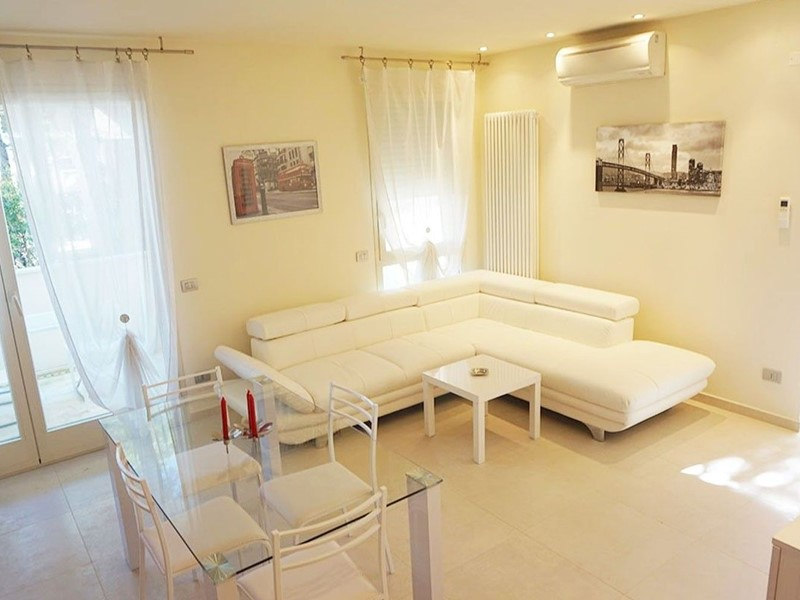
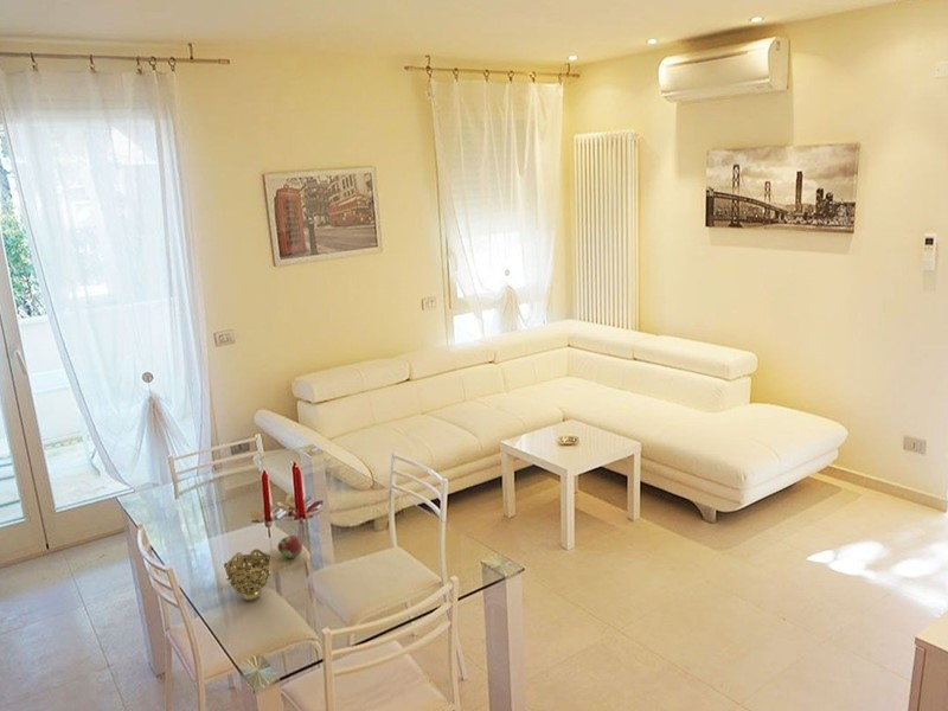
+ fruit [276,534,303,559]
+ decorative bowl [223,547,273,602]
